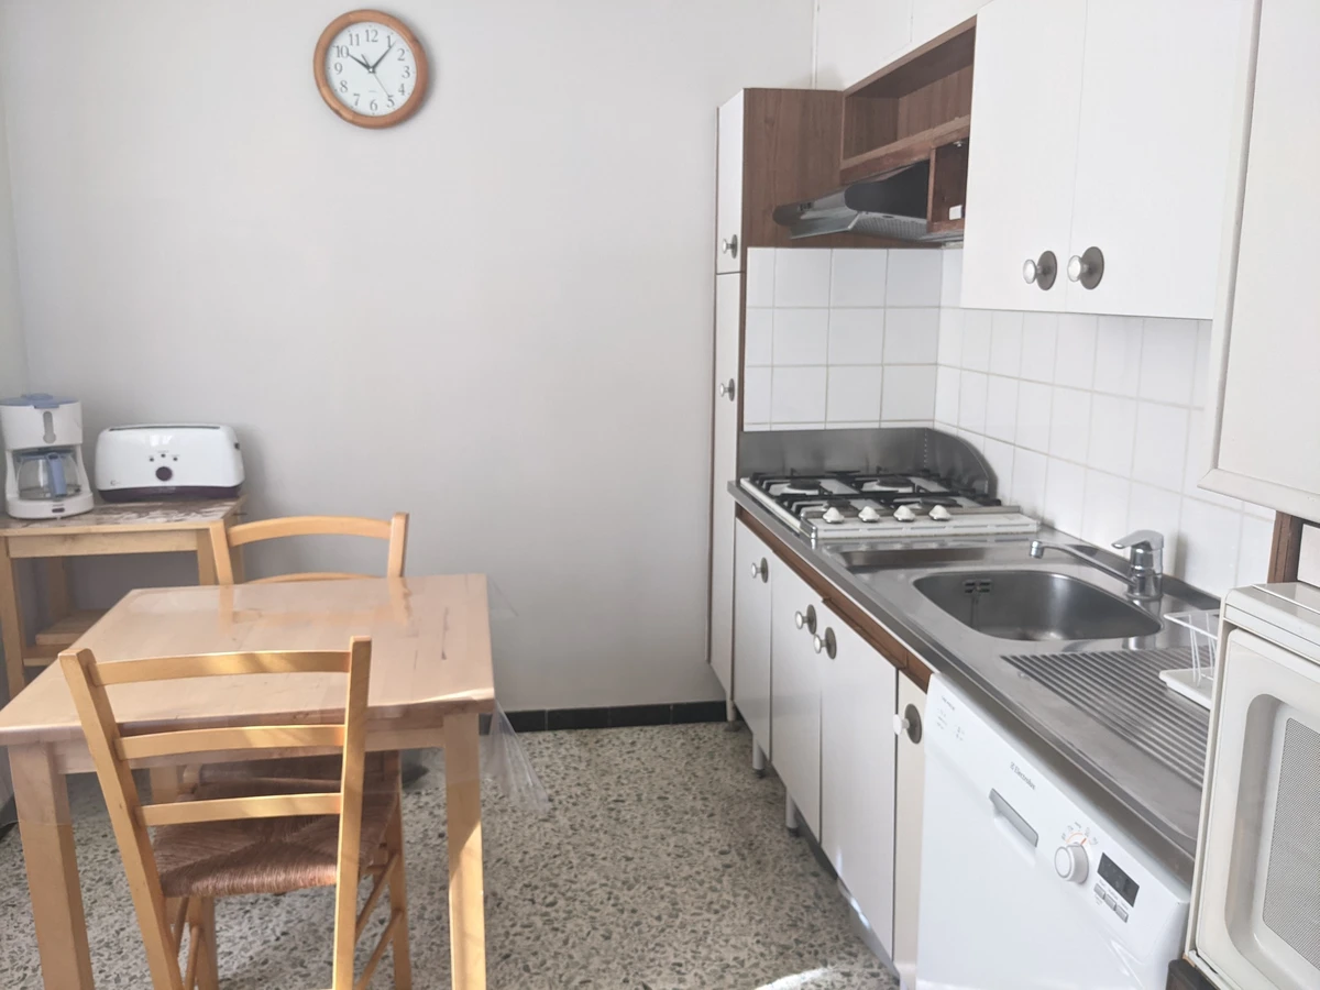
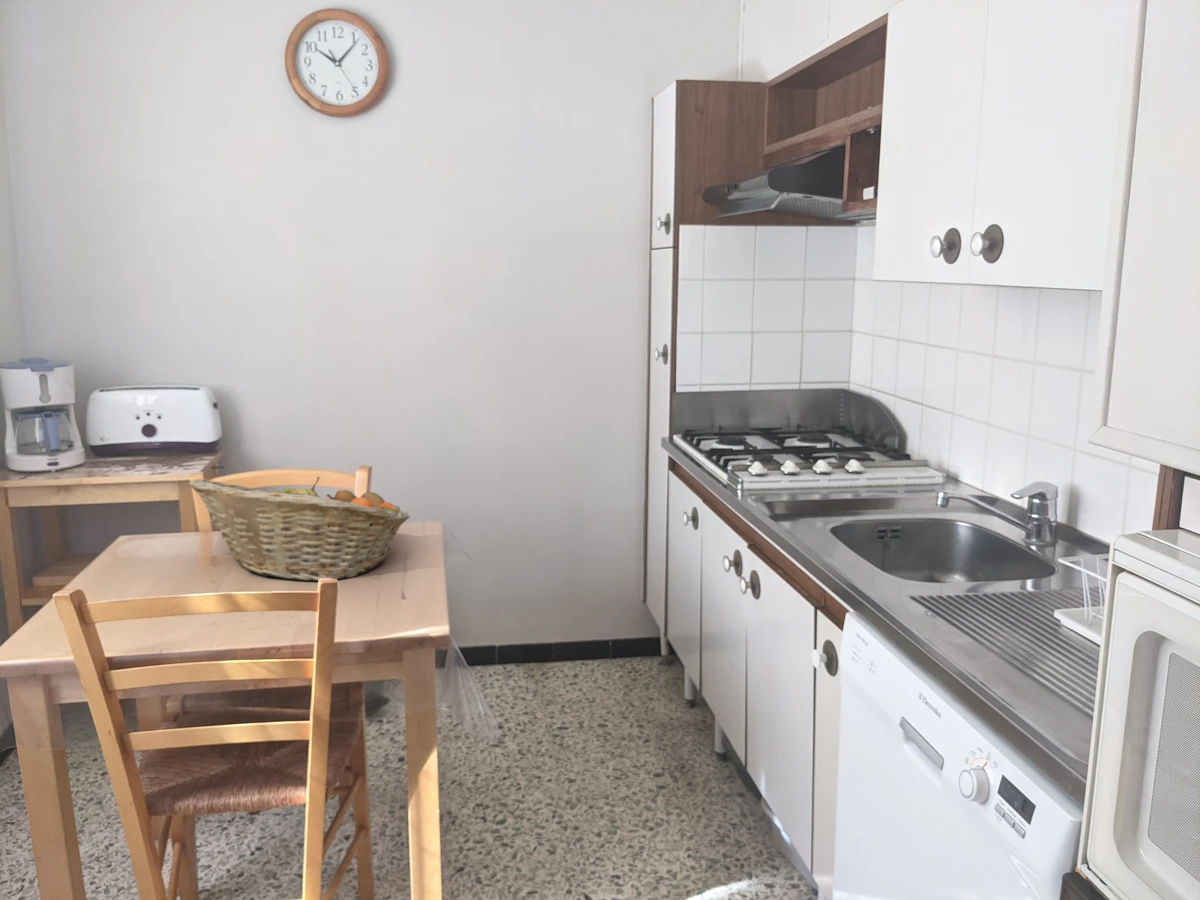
+ fruit basket [187,476,411,582]
